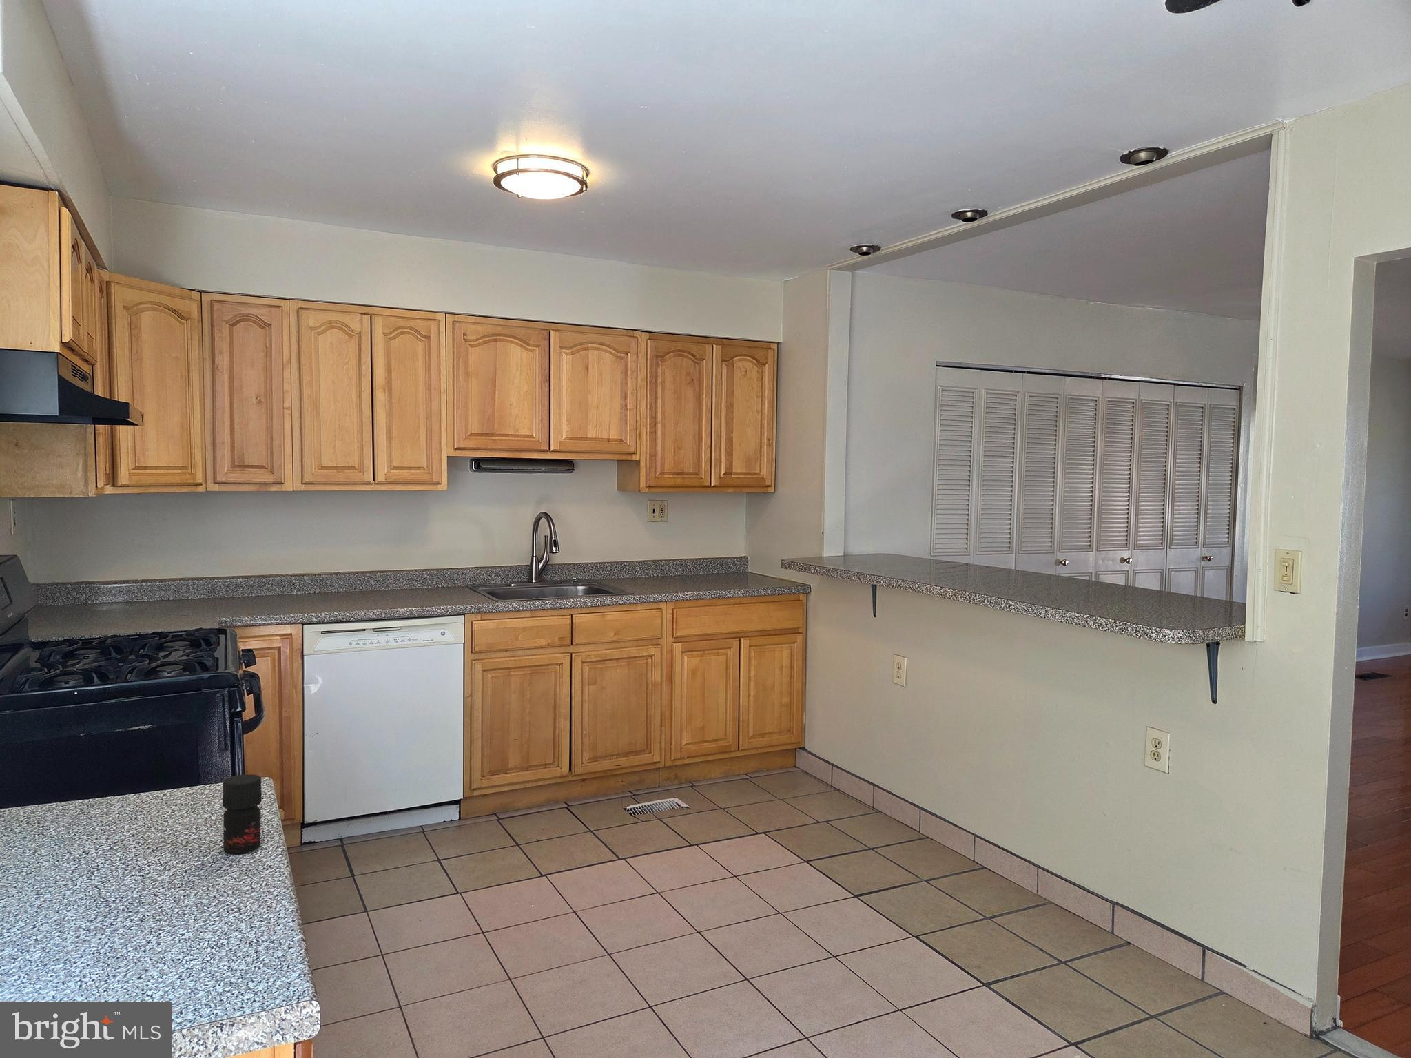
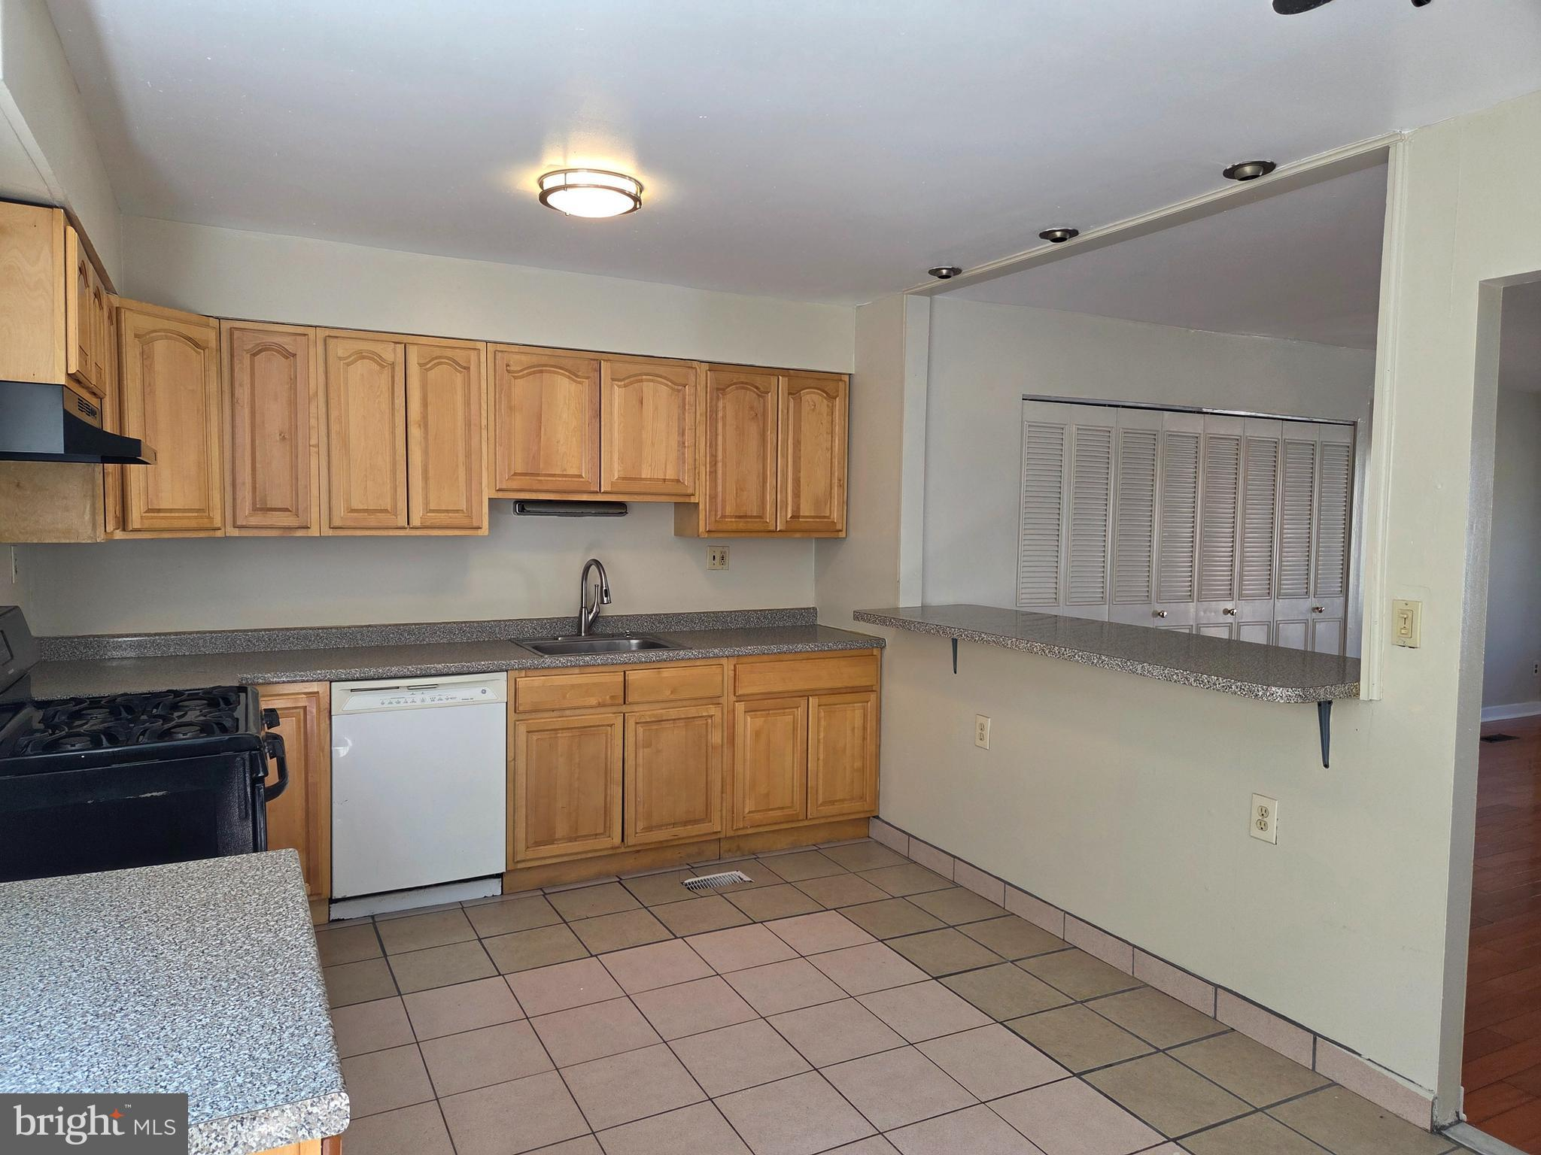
- jar [222,773,262,855]
